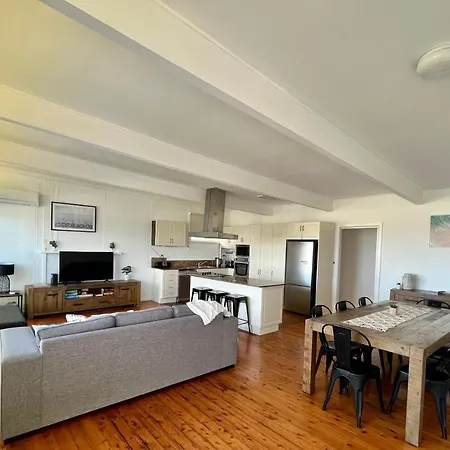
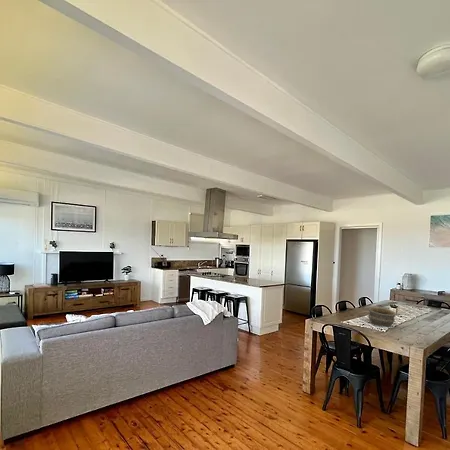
+ bowl [367,306,397,328]
